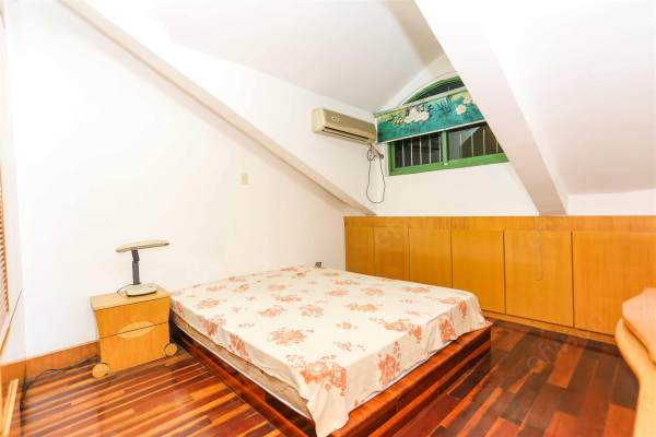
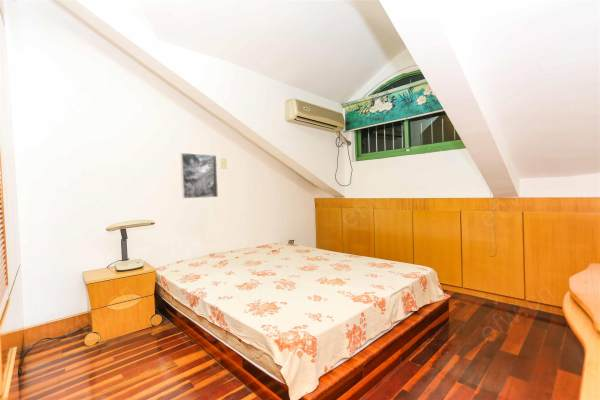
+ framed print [179,152,219,200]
